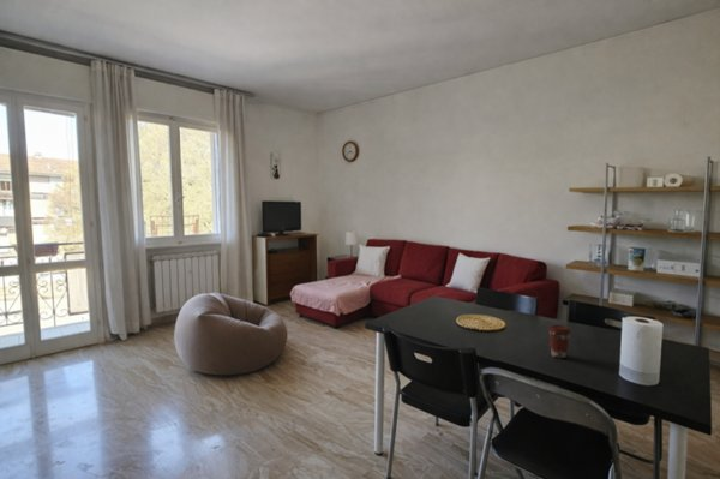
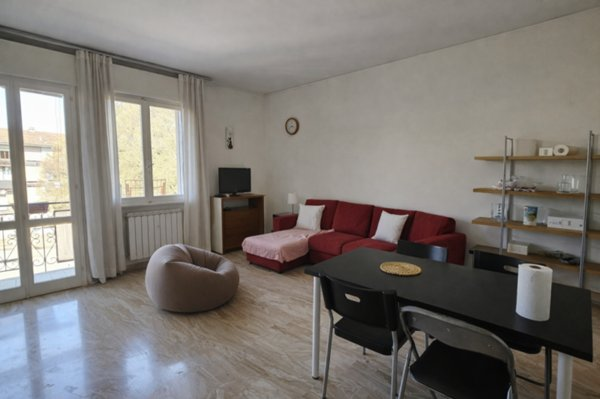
- coffee cup [547,324,572,359]
